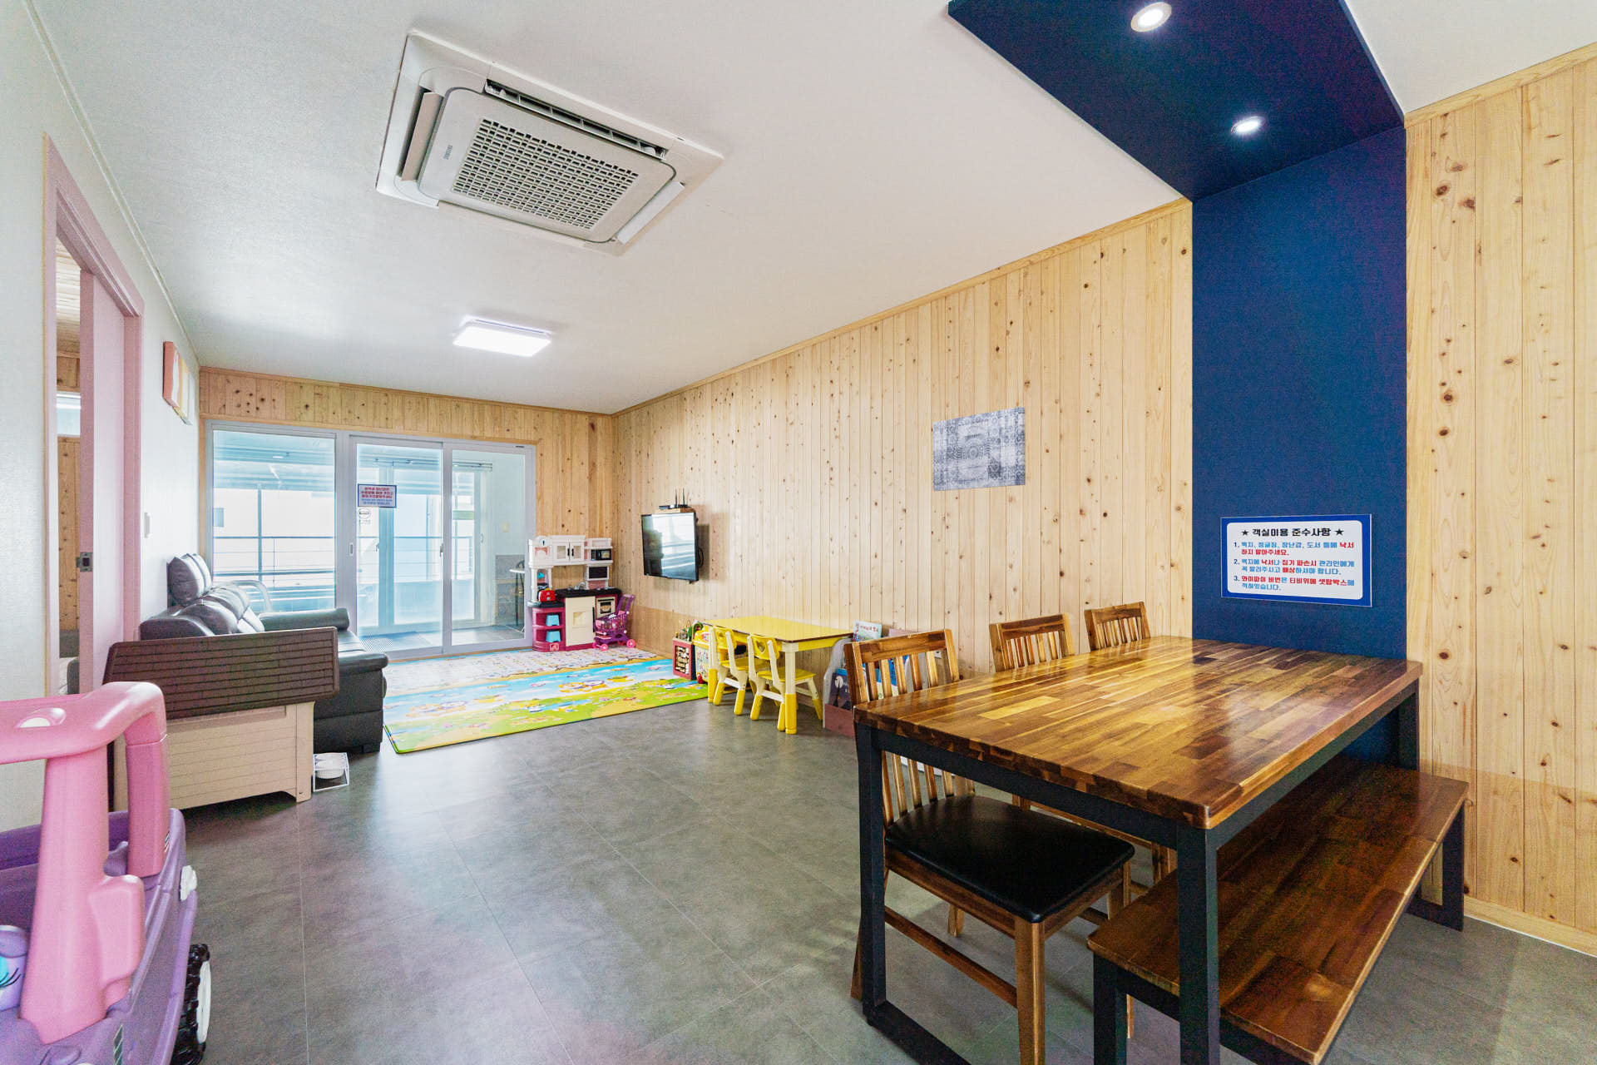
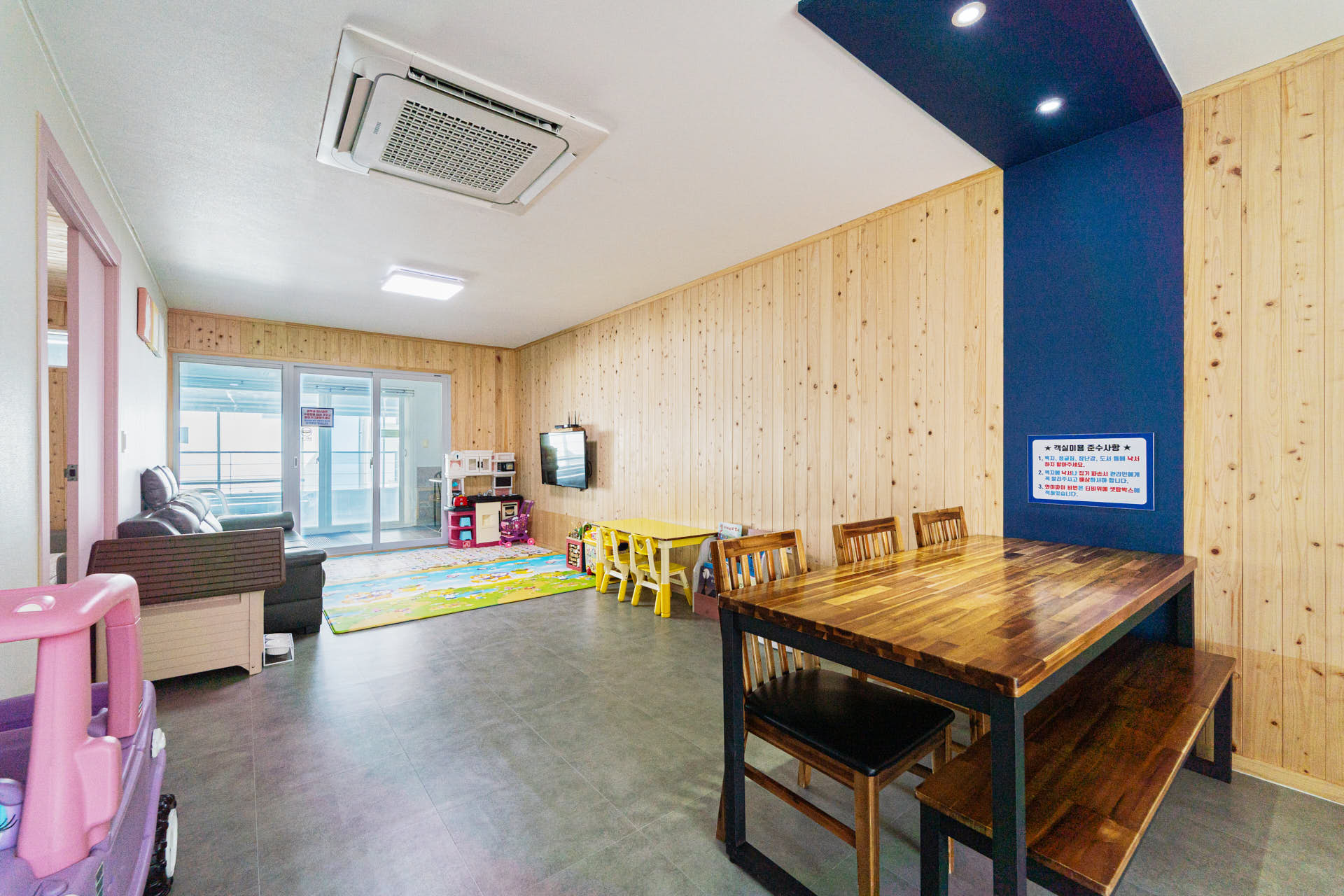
- wall art [933,407,1027,492]
